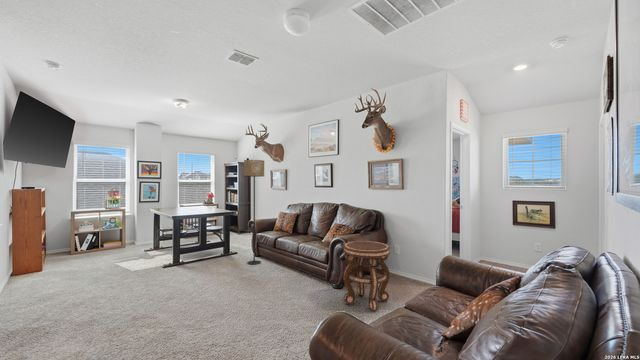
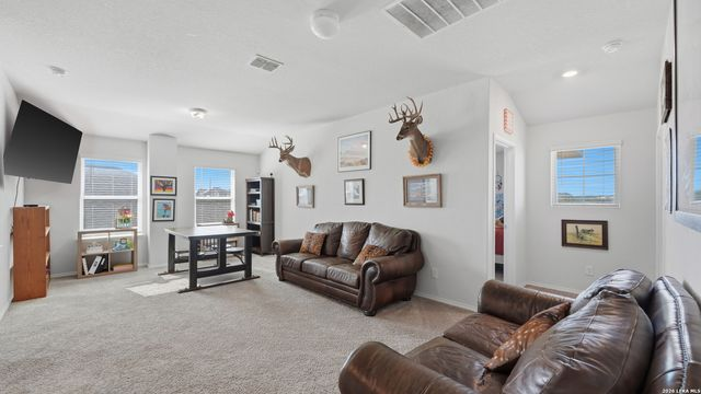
- floor lamp [243,159,265,266]
- side table [342,240,391,312]
